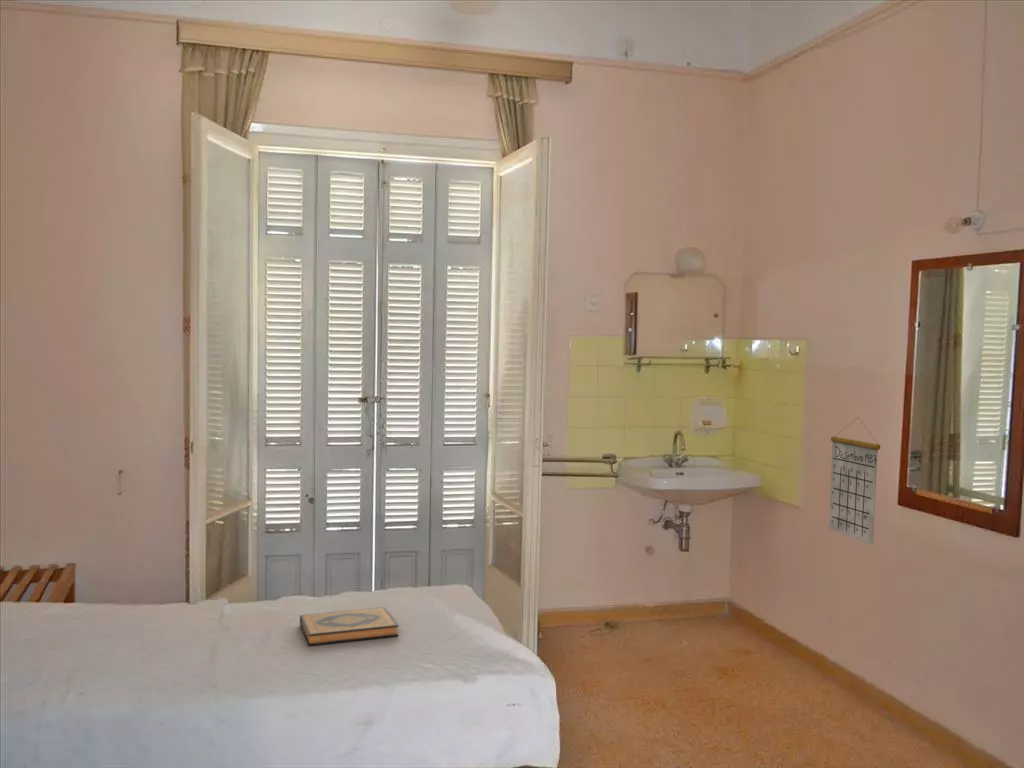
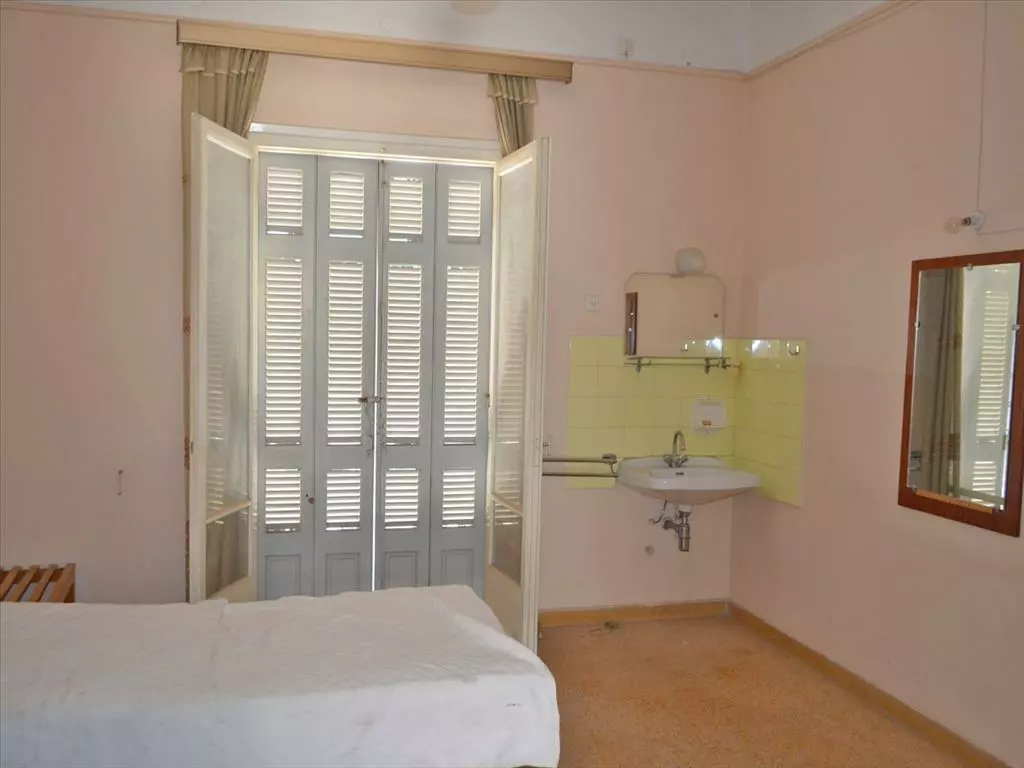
- hardback book [299,606,400,647]
- calendar [828,416,881,545]
